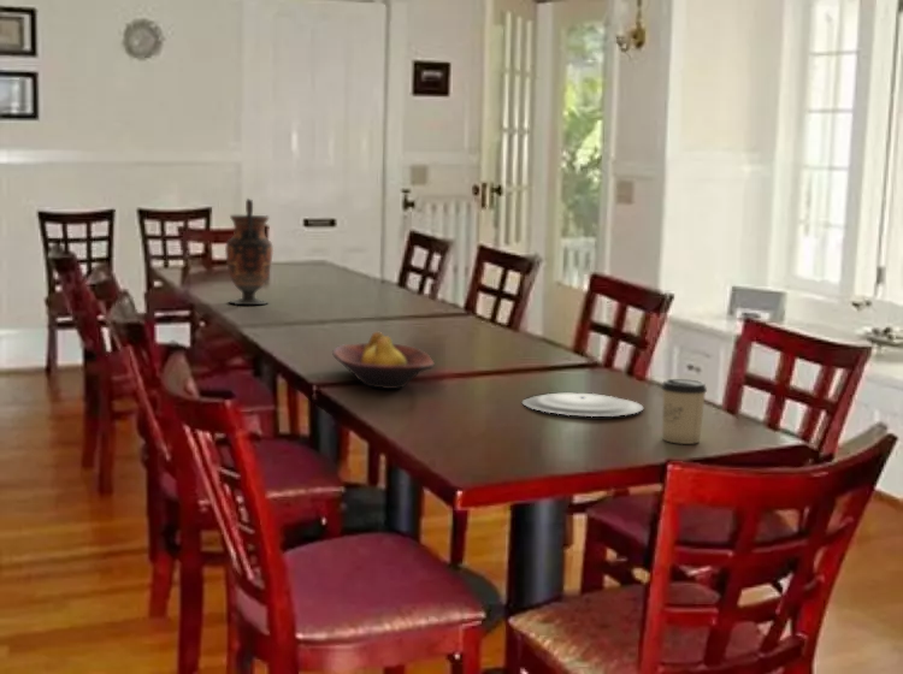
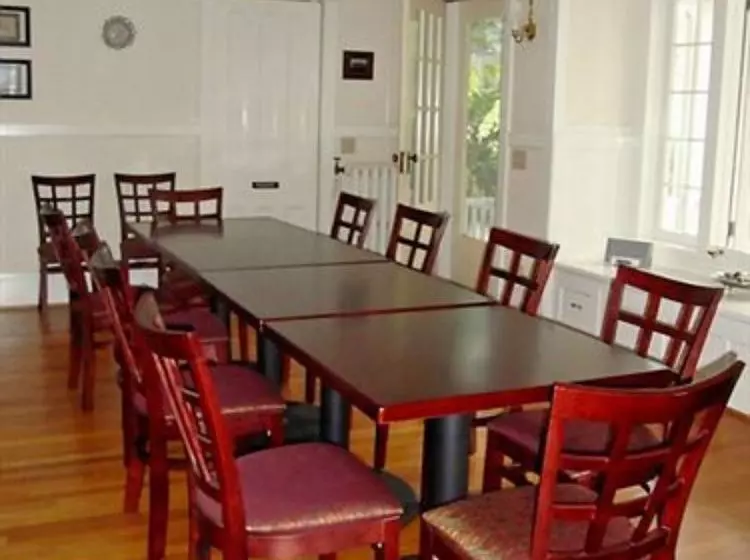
- cup [660,378,708,445]
- fruit bowl [331,331,436,390]
- plate [520,392,644,418]
- vase [224,197,275,306]
